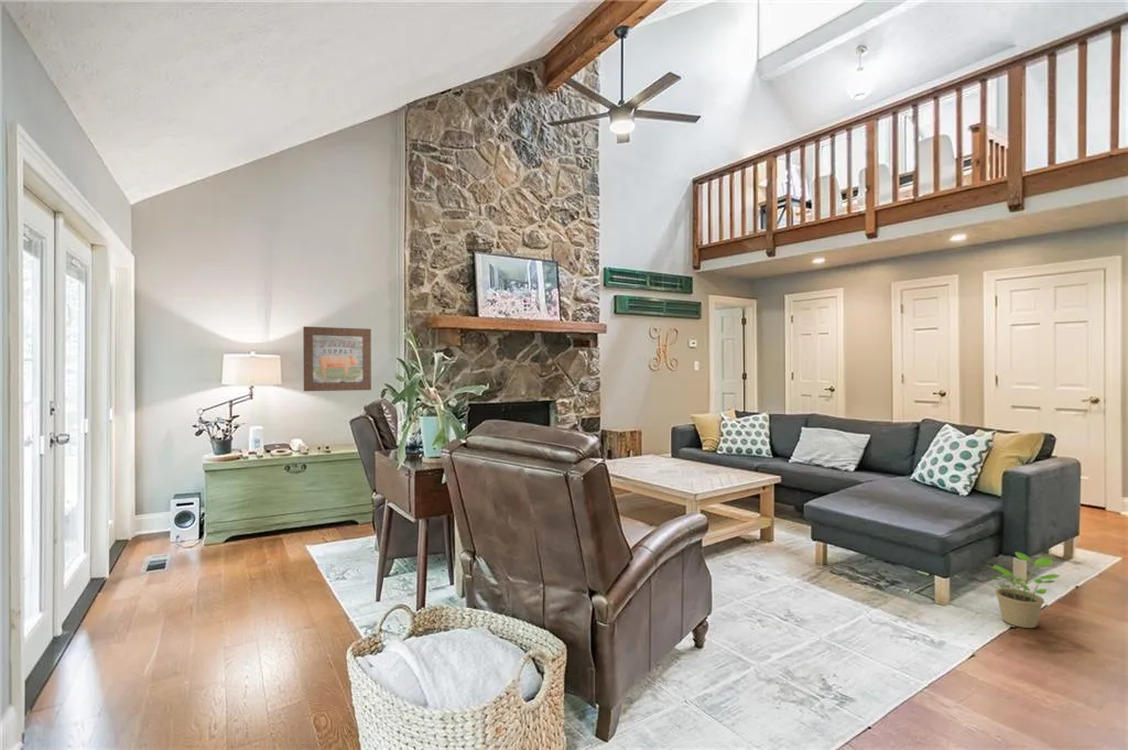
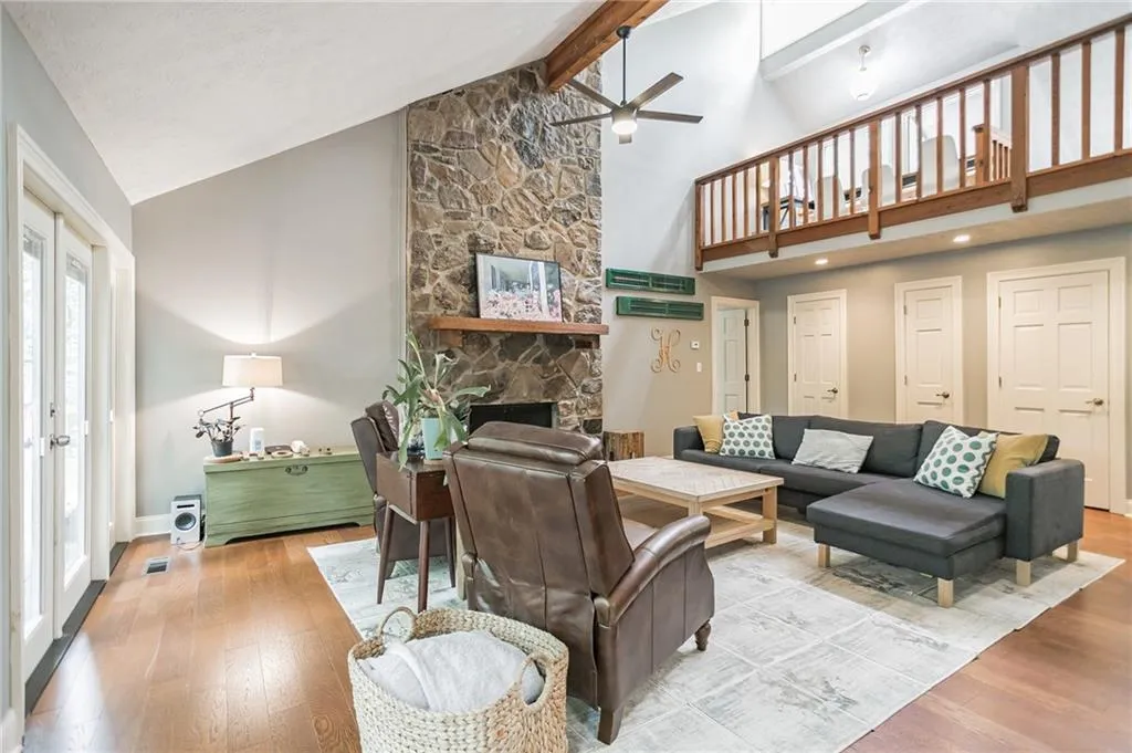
- potted plant [987,551,1062,629]
- wall art [302,326,372,392]
